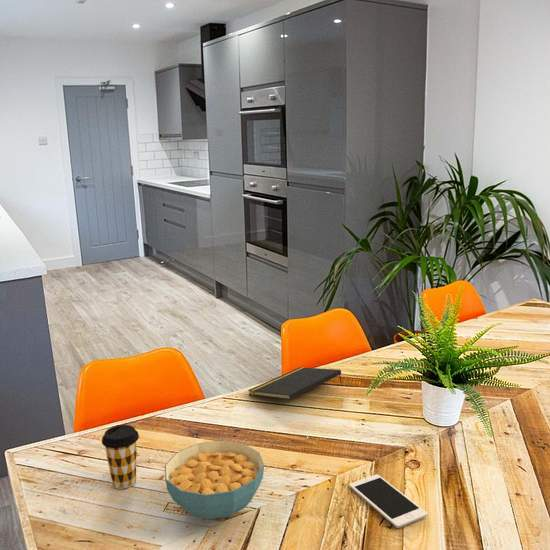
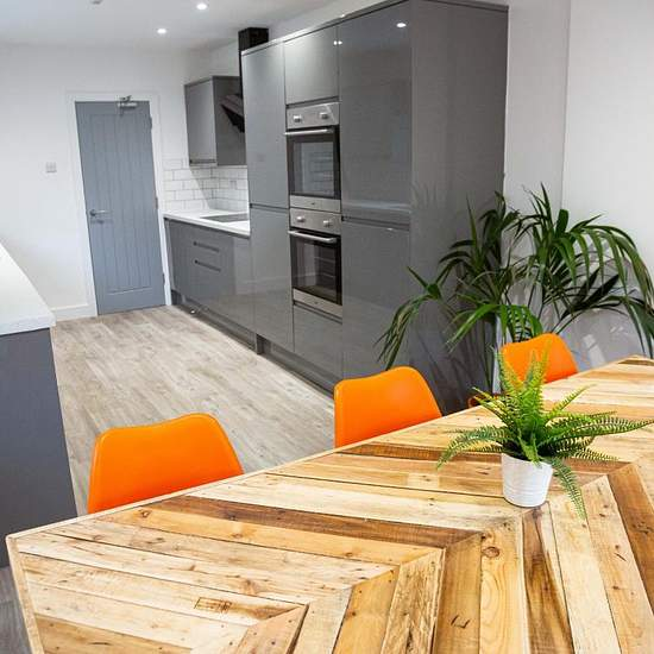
- cell phone [348,474,428,529]
- coffee cup [101,424,140,490]
- notepad [247,366,343,401]
- cereal bowl [164,440,265,520]
